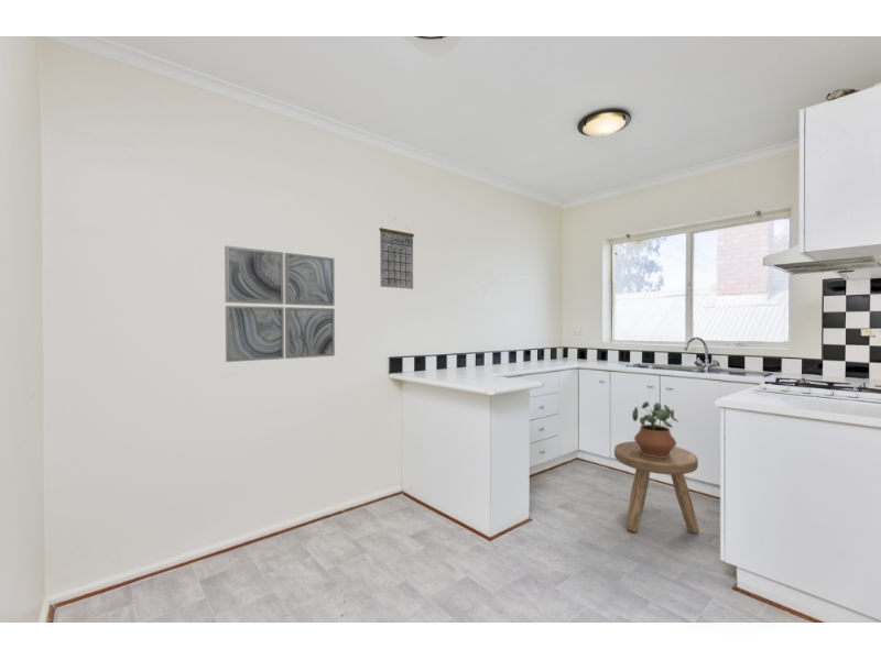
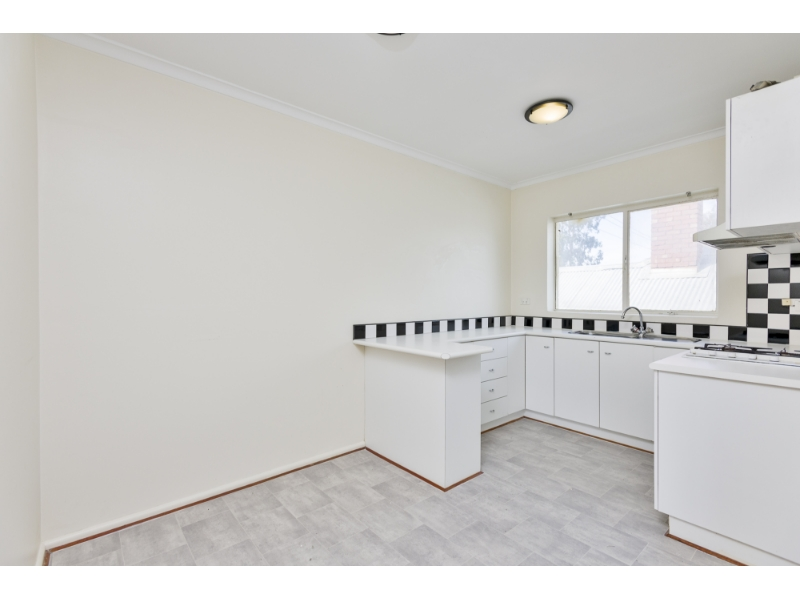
- potted plant [631,400,678,458]
- calendar [379,218,415,290]
- wall art [224,244,336,363]
- stool [613,440,700,535]
